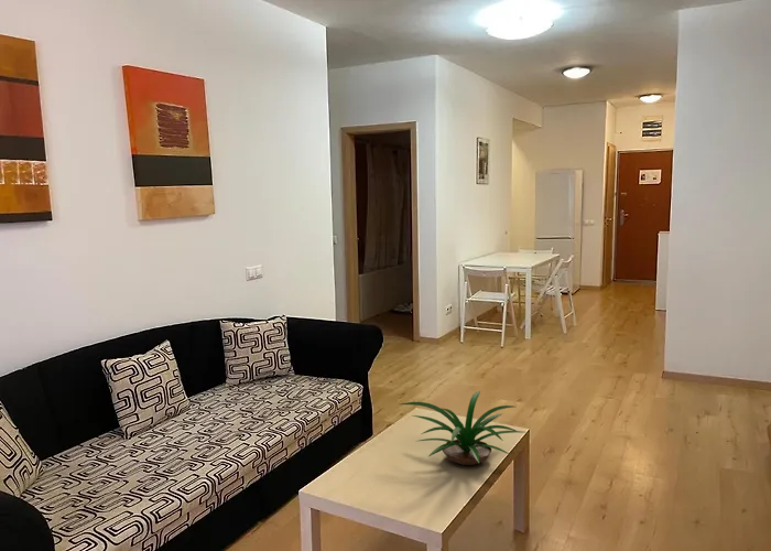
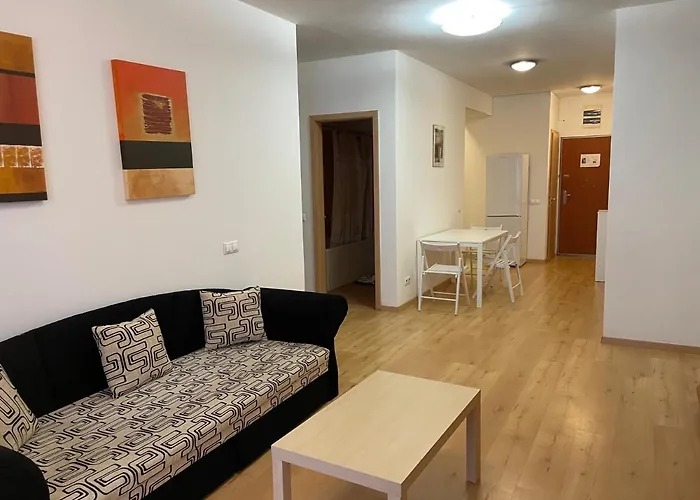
- plant [400,390,530,466]
